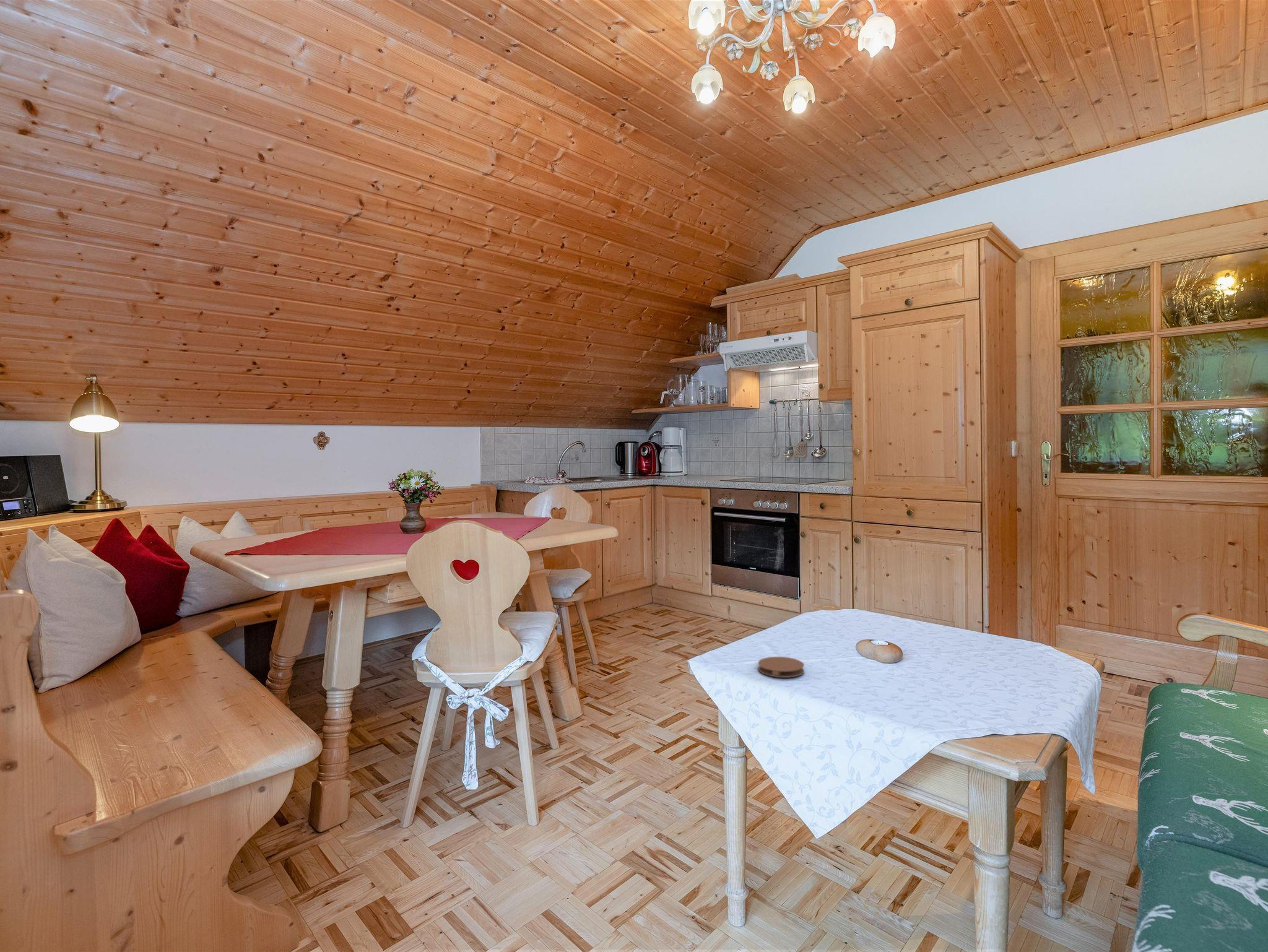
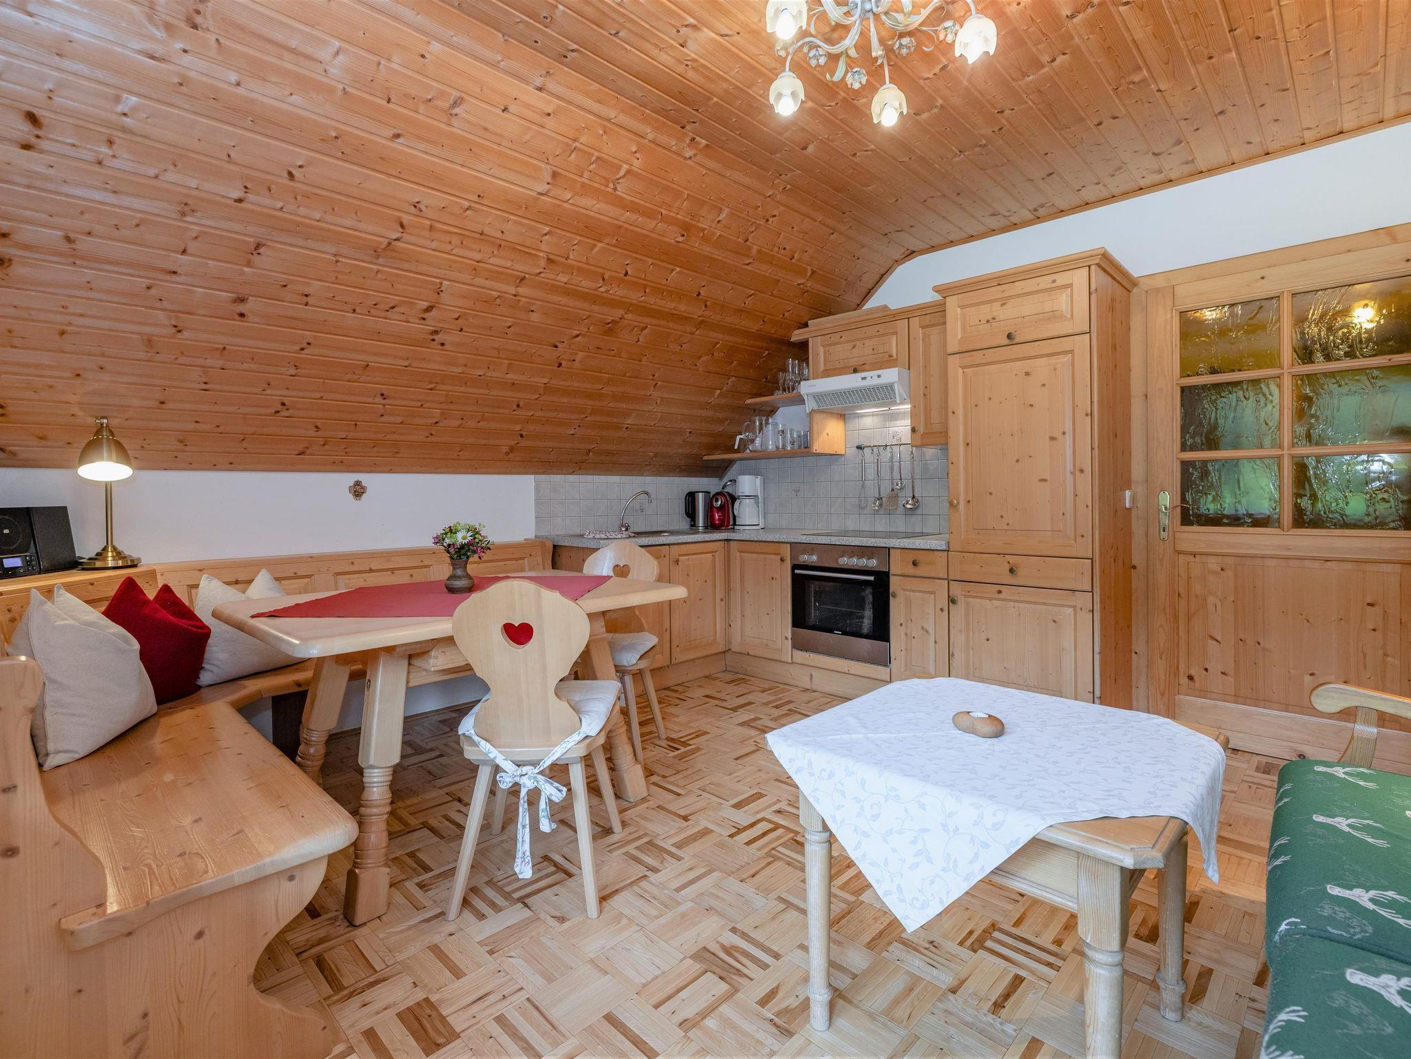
- coaster [757,656,805,678]
